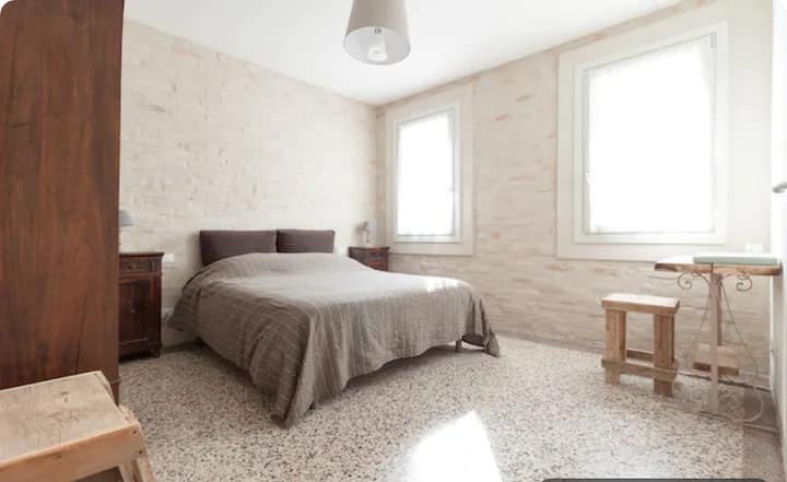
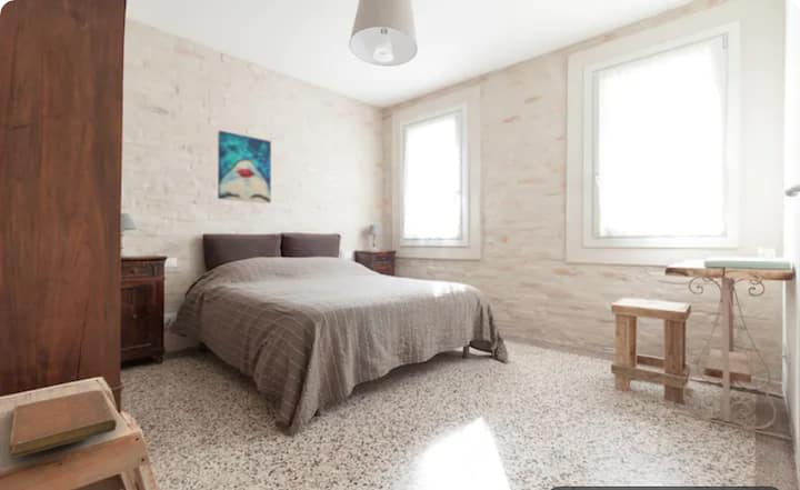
+ notebook [8,389,118,460]
+ wall art [217,130,272,204]
